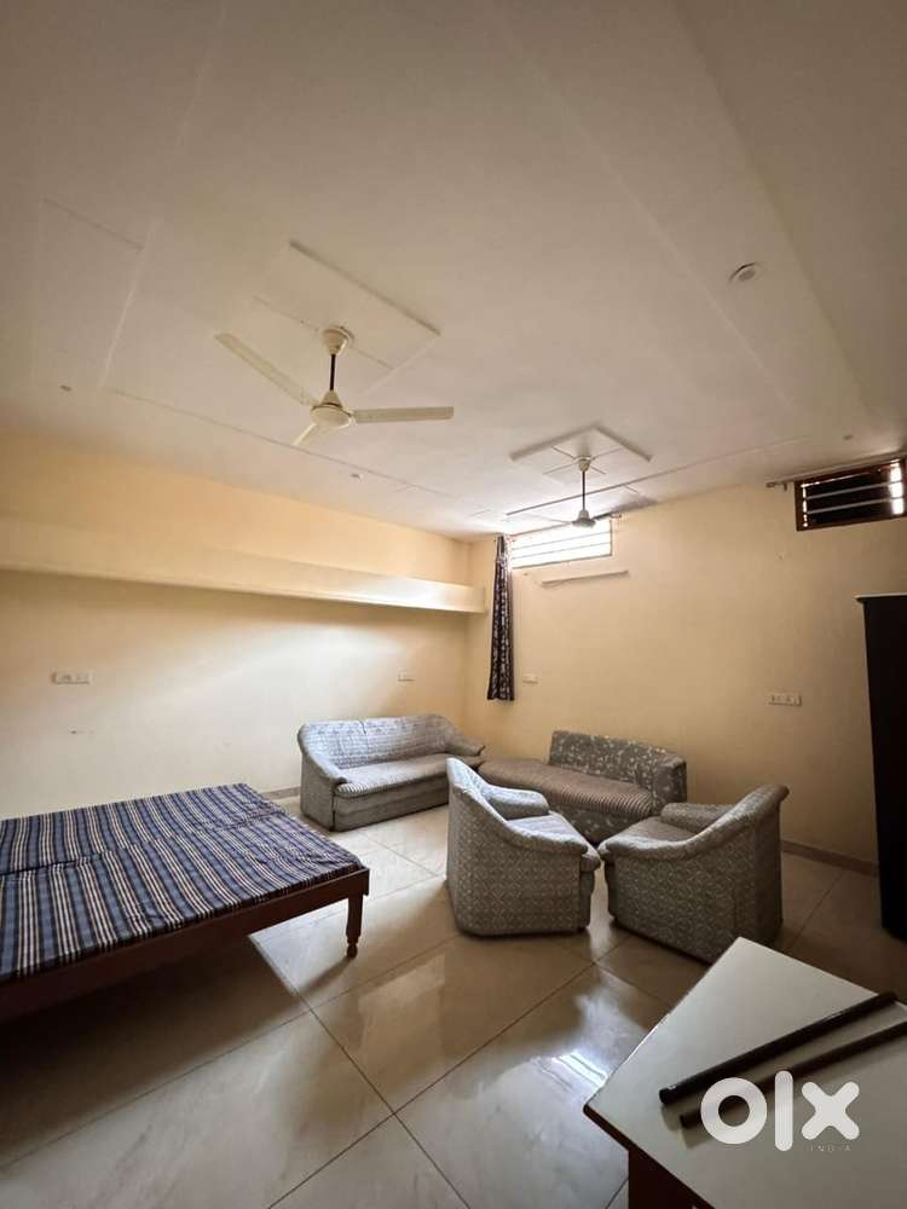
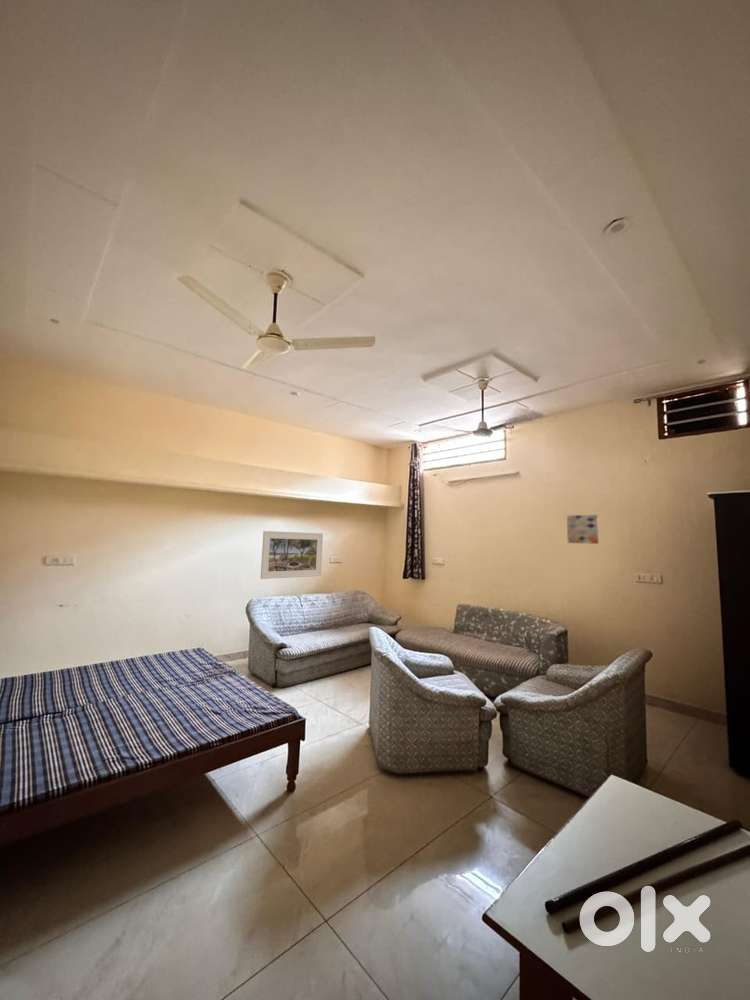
+ wall art [566,514,600,545]
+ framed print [260,530,324,580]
